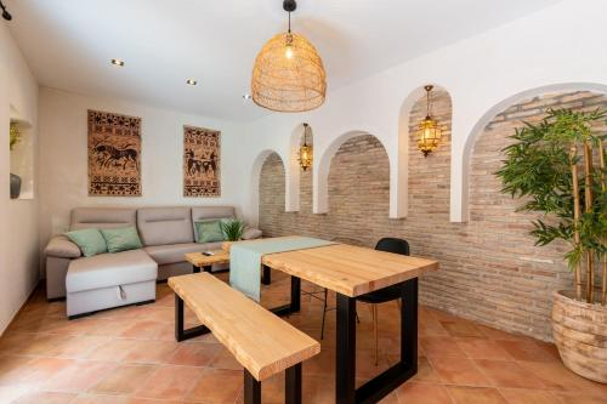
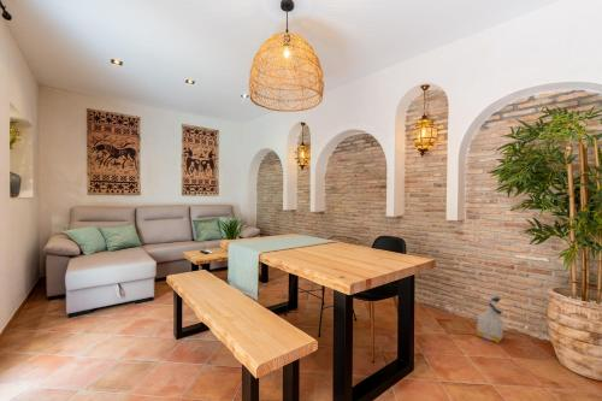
+ bag [476,295,506,344]
